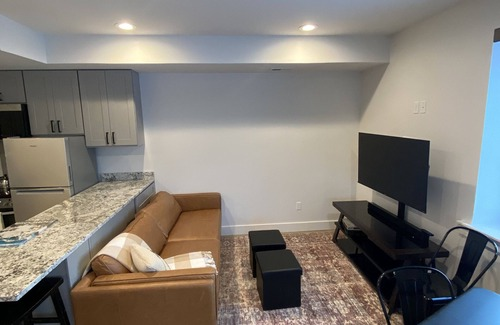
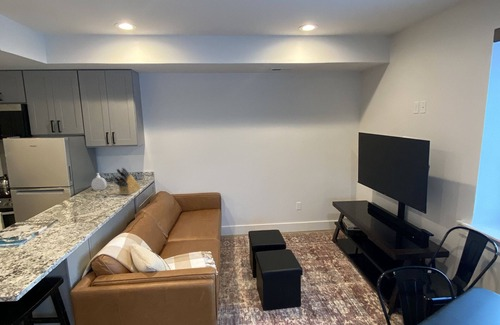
+ knife block [113,167,142,196]
+ soap bottle [90,172,108,191]
